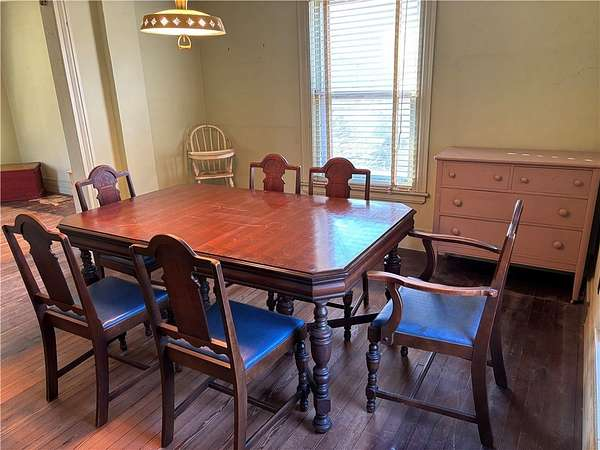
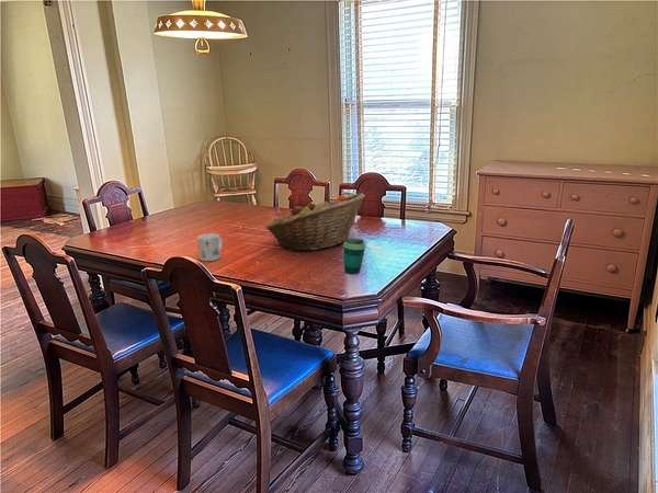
+ fruit basket [265,192,366,252]
+ mug [196,232,223,262]
+ cup [342,238,366,275]
